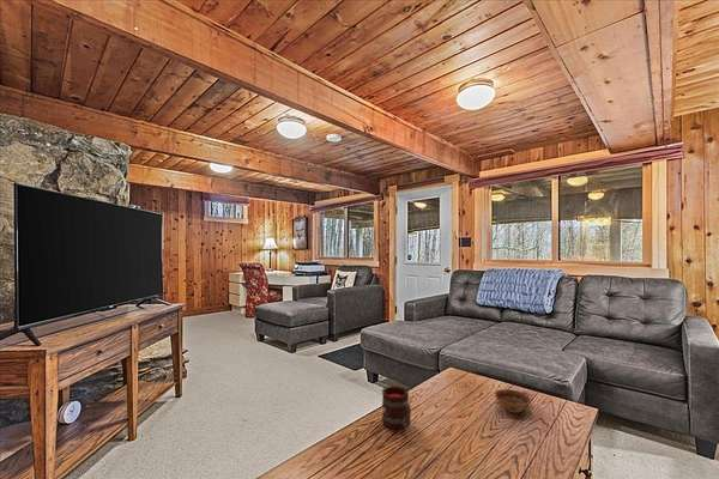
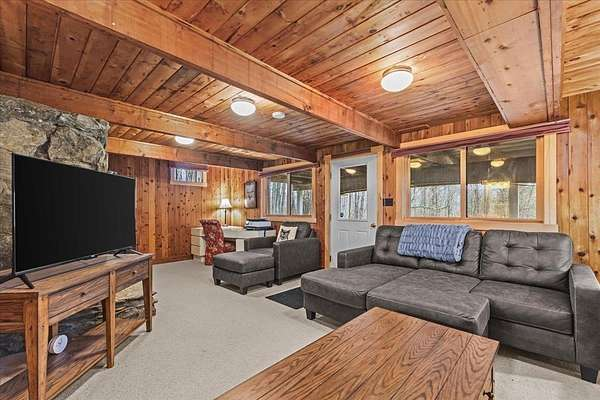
- bowl [494,388,532,414]
- mug [381,386,412,430]
